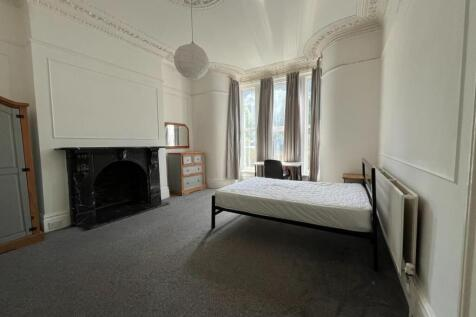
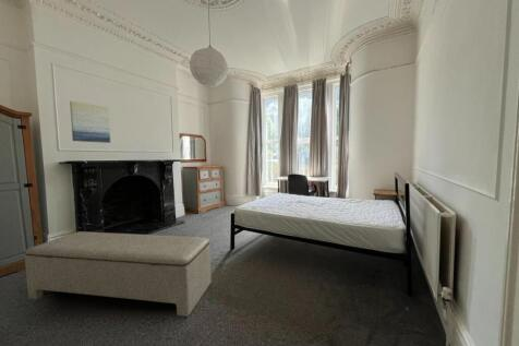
+ wall art [69,100,111,144]
+ bench [24,230,213,318]
